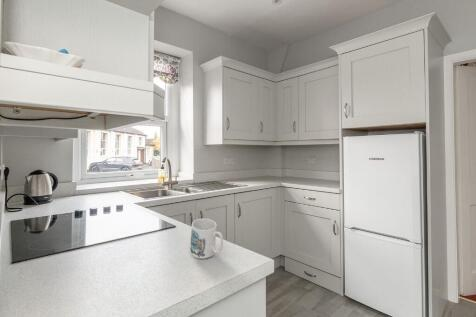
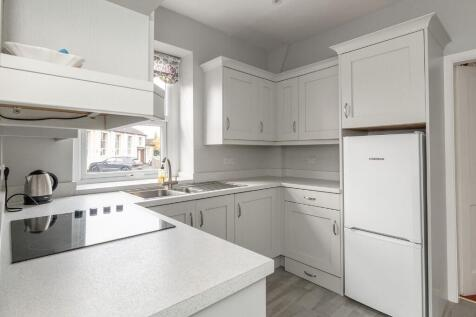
- mug [189,218,224,260]
